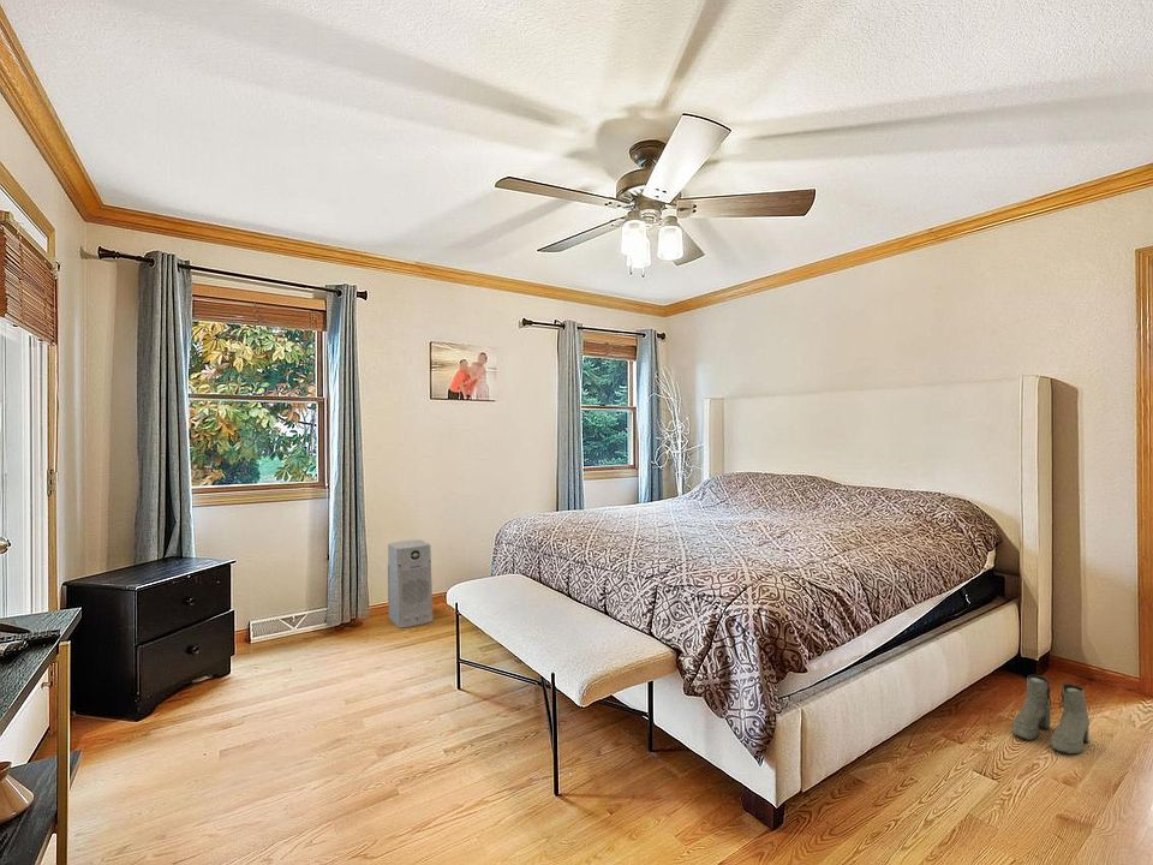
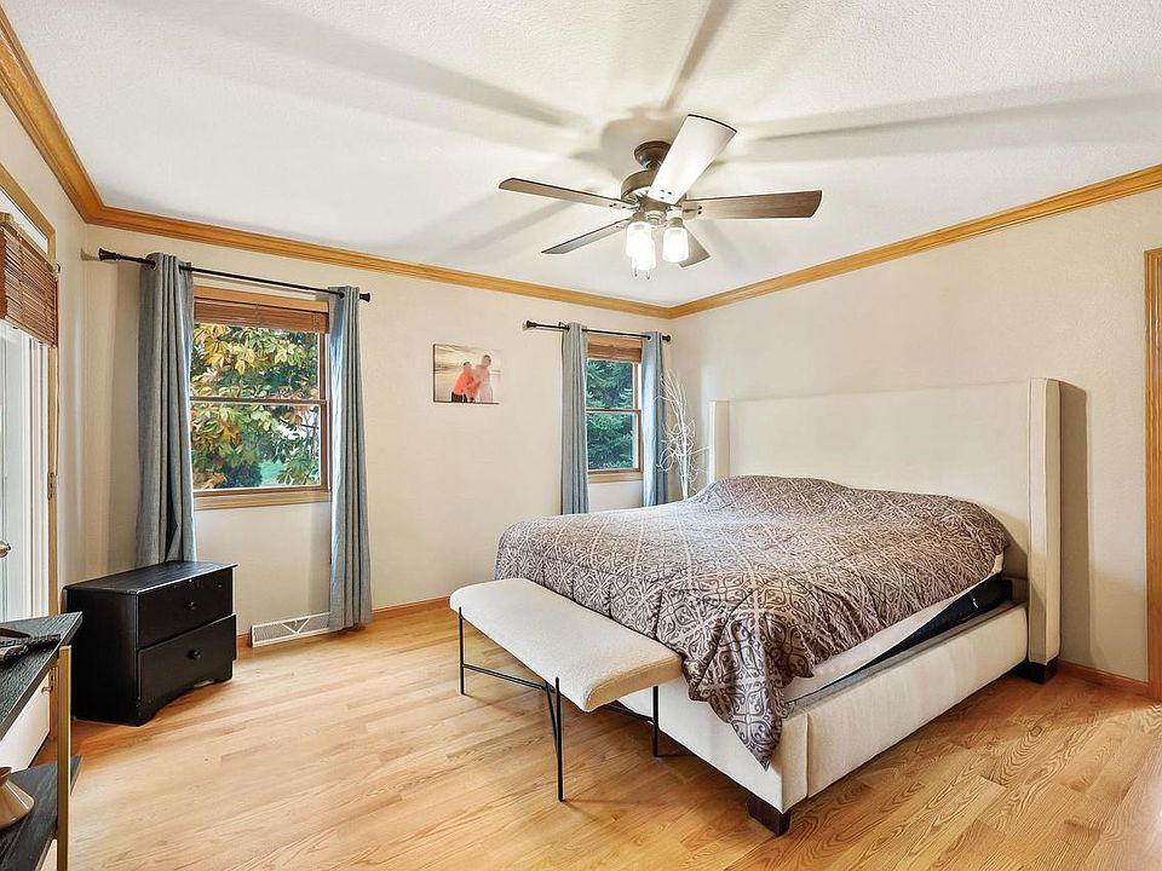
- boots [1011,674,1091,756]
- air purifier [387,538,434,630]
